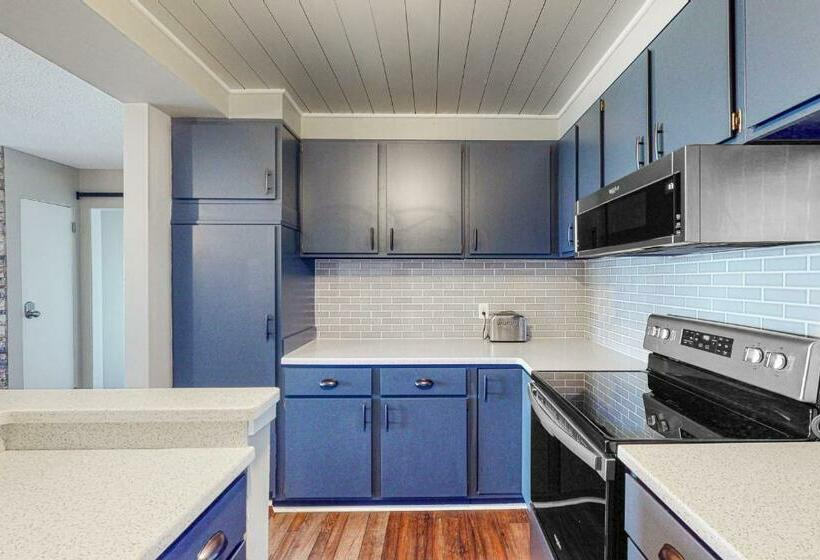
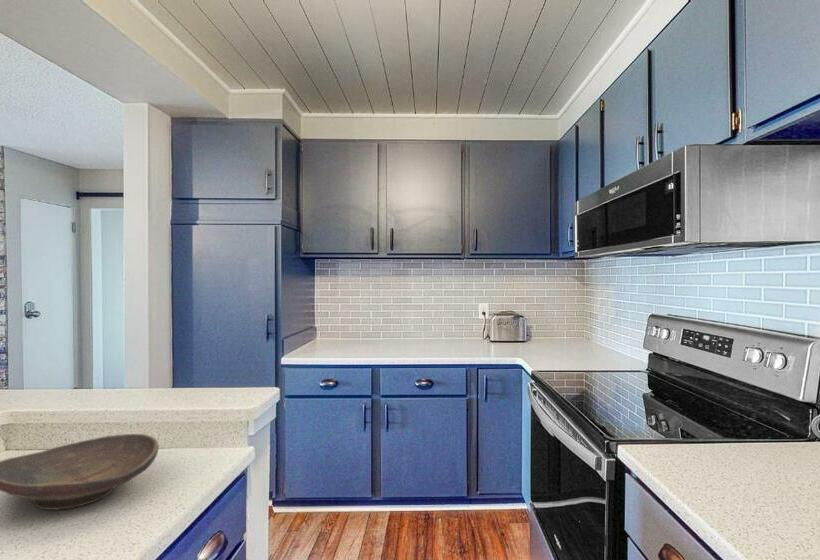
+ decorative bowl [0,433,160,511]
